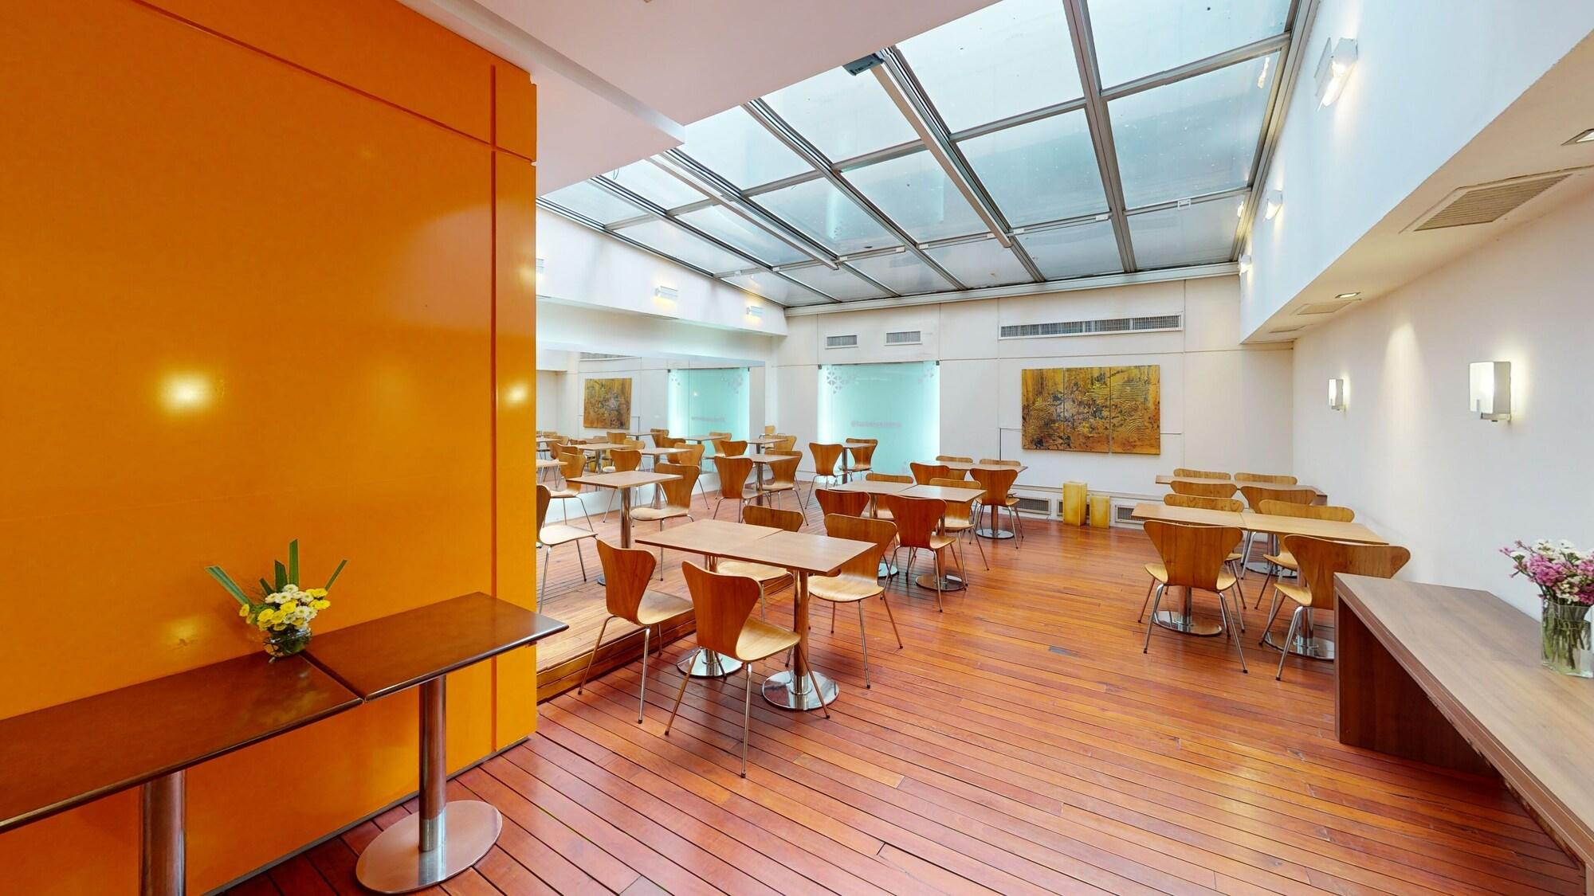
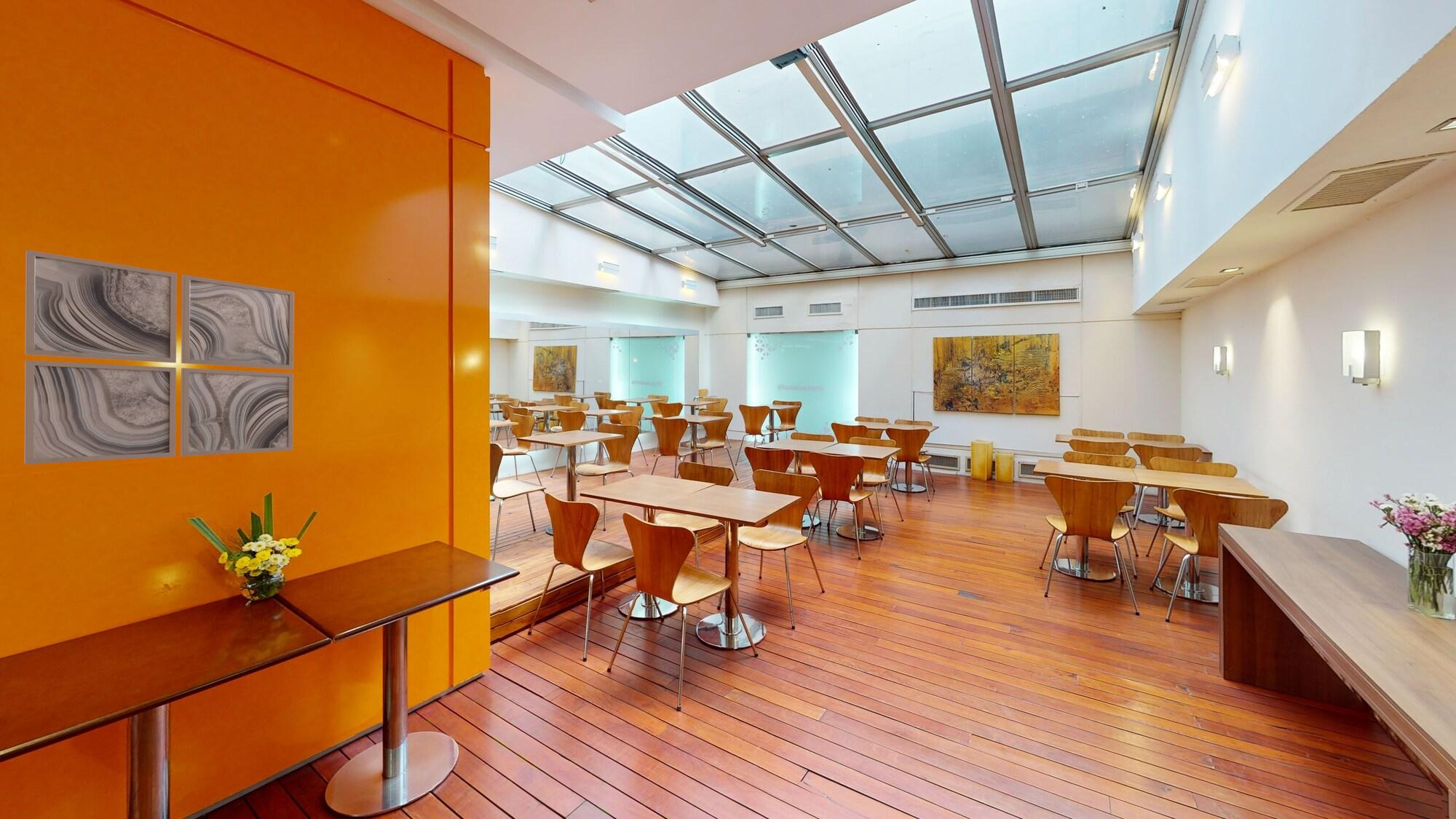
+ wall art [24,250,295,465]
